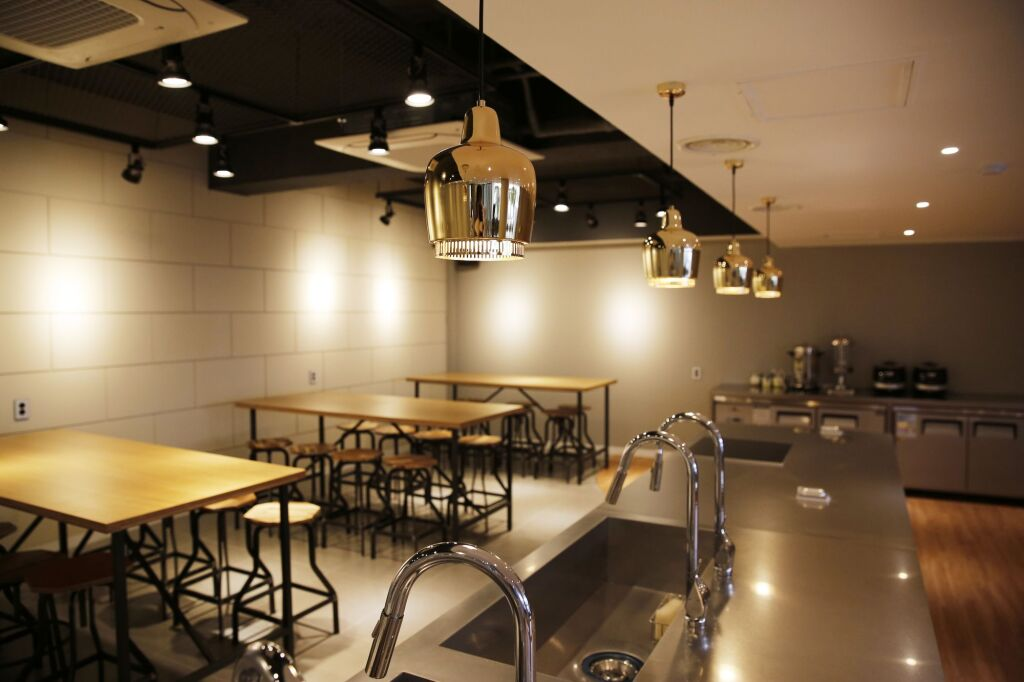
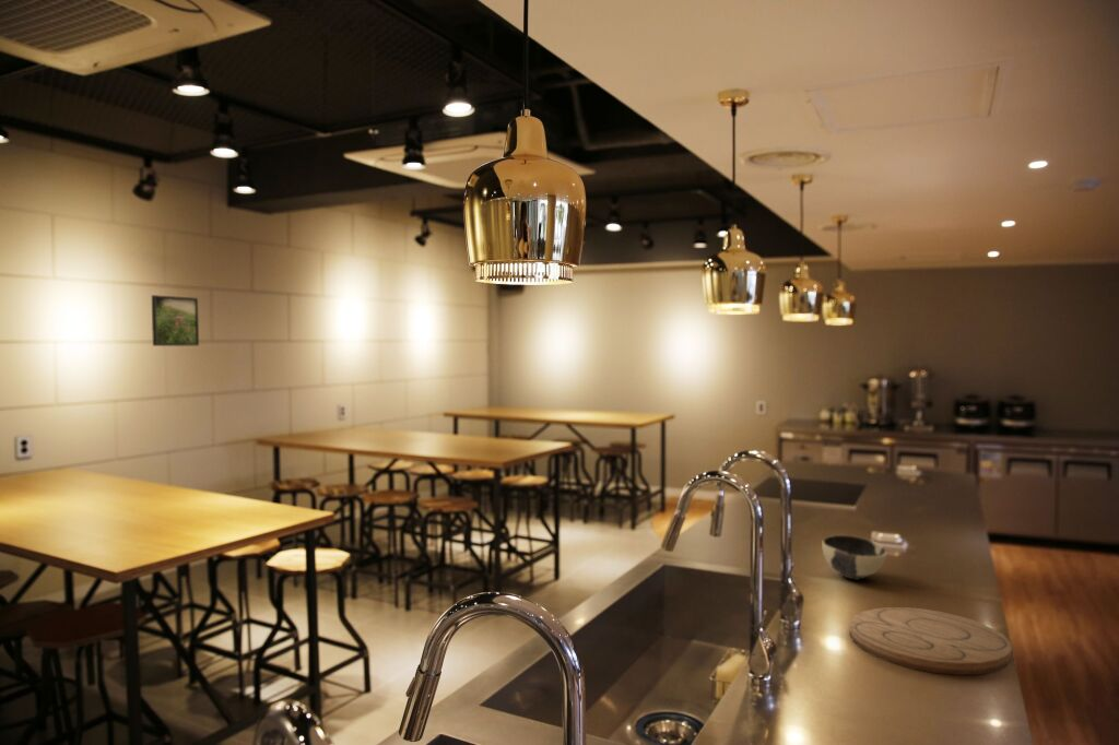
+ bowl [821,534,888,581]
+ cutting board [849,606,1013,676]
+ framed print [151,294,200,347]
